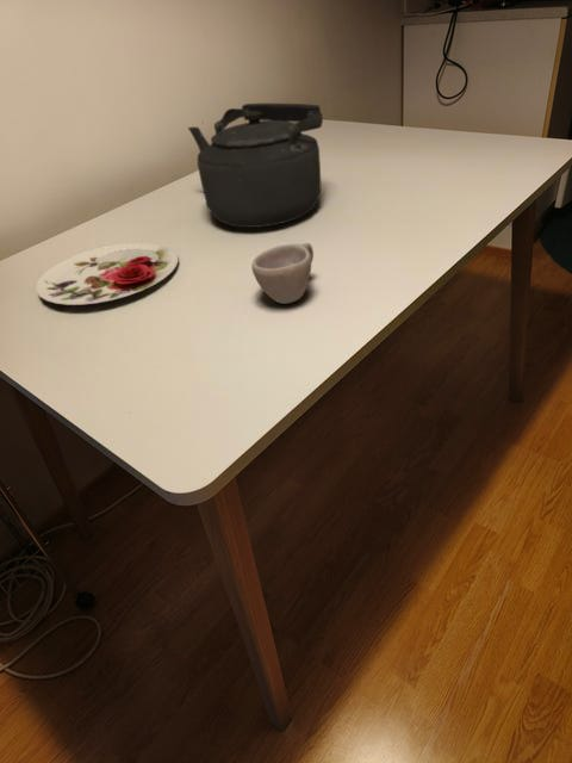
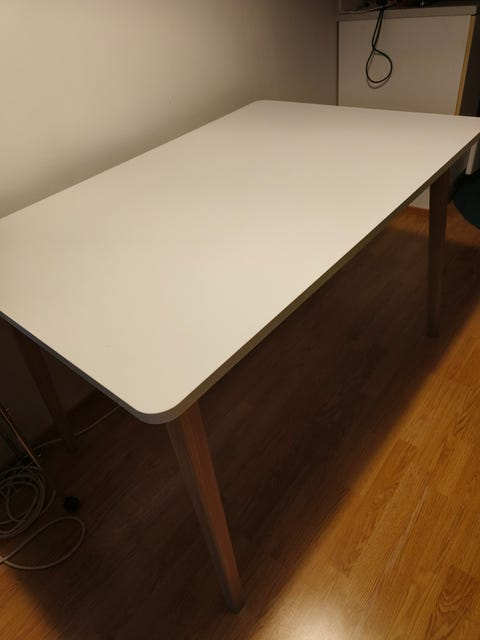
- kettle [187,103,324,229]
- plate [35,241,180,306]
- cup [250,242,315,305]
